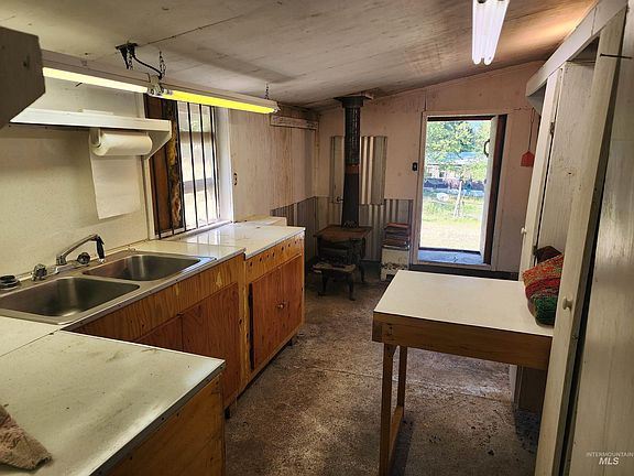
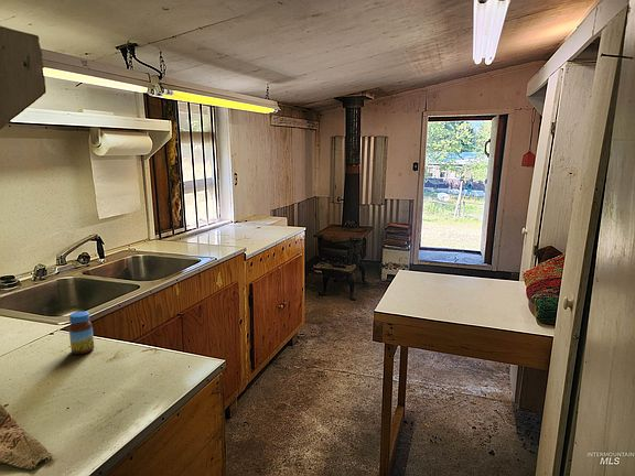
+ jar [68,311,95,355]
